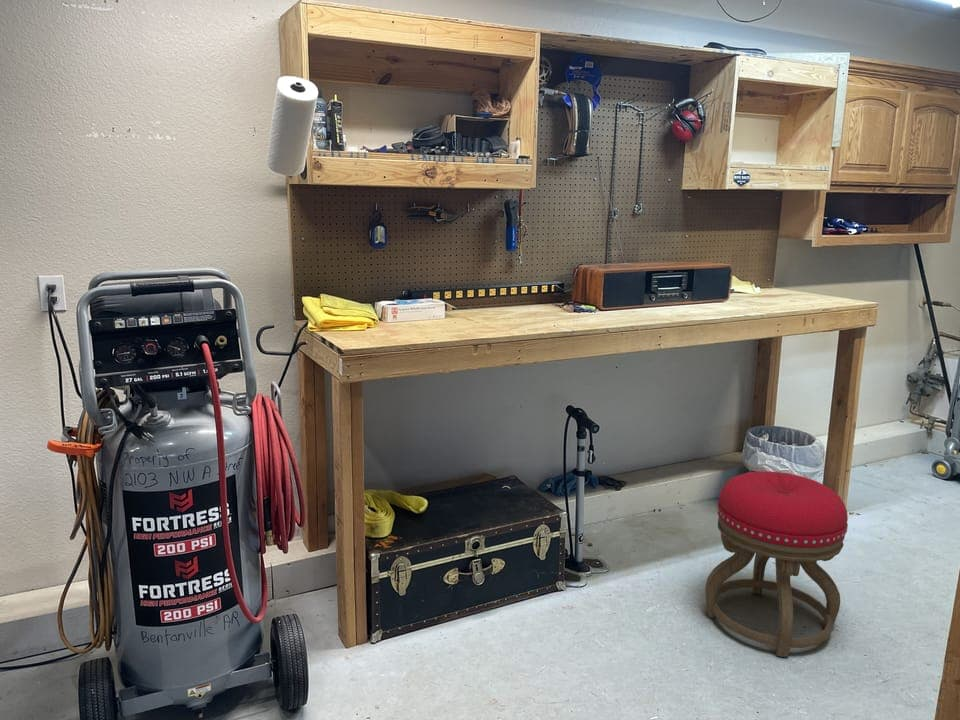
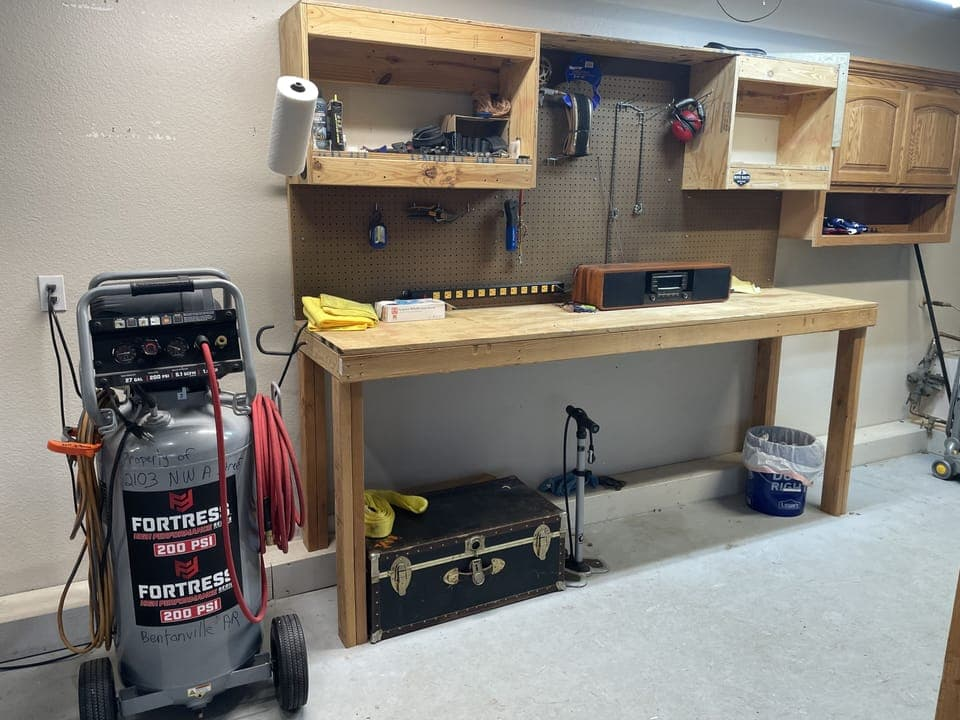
- stool [705,470,849,658]
